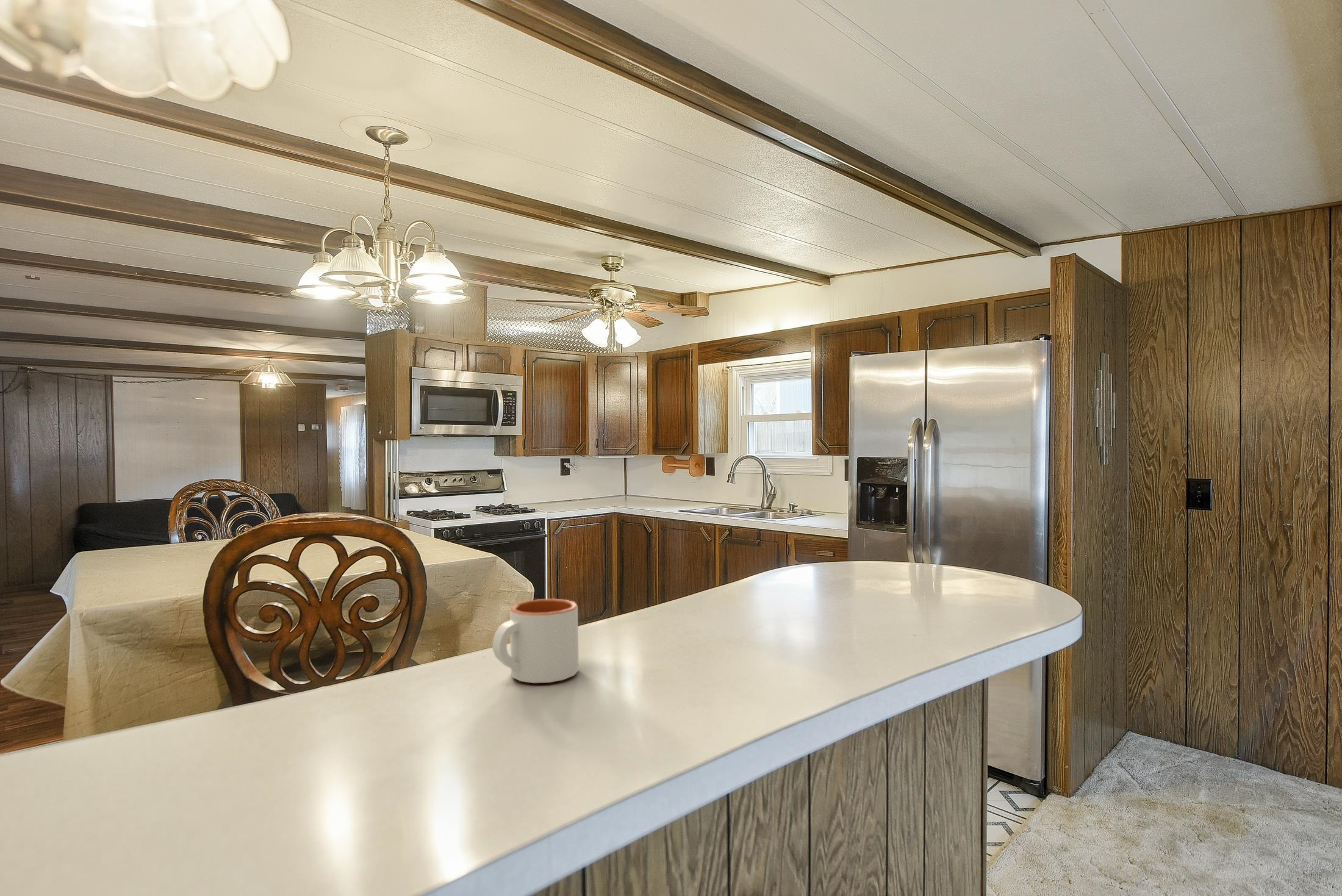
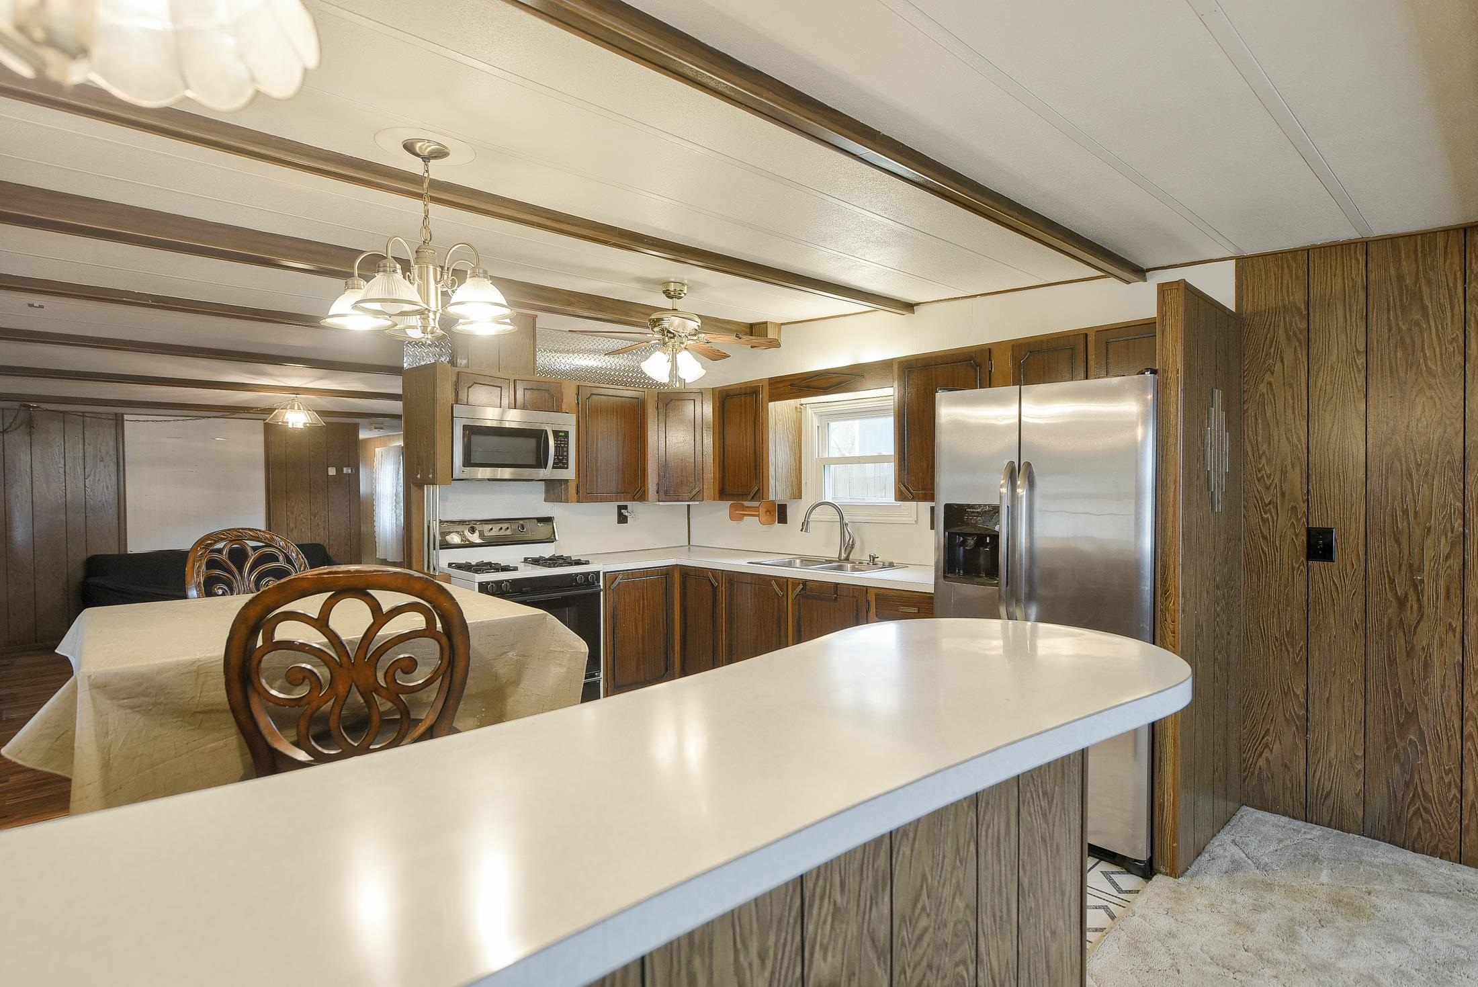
- mug [492,598,580,684]
